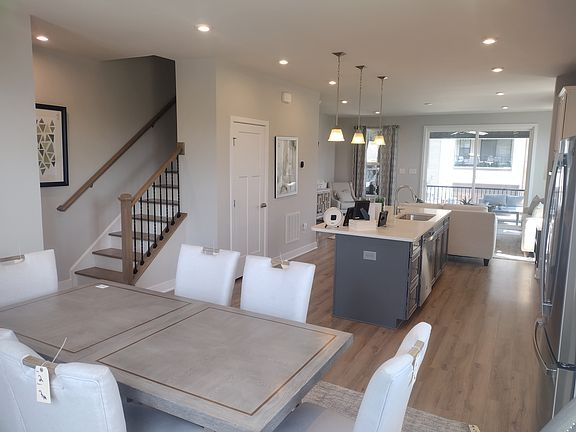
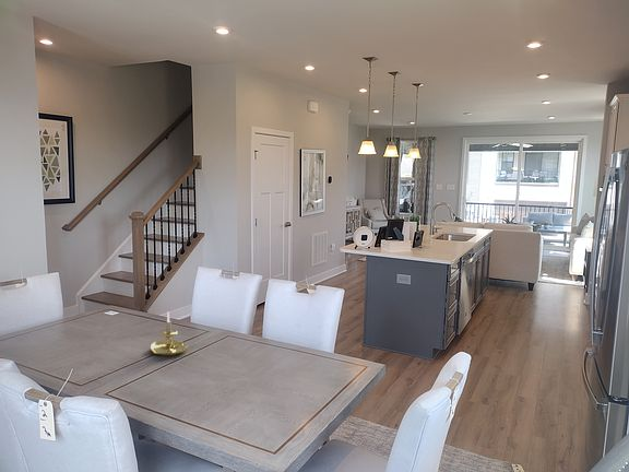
+ candle holder [150,311,188,356]
